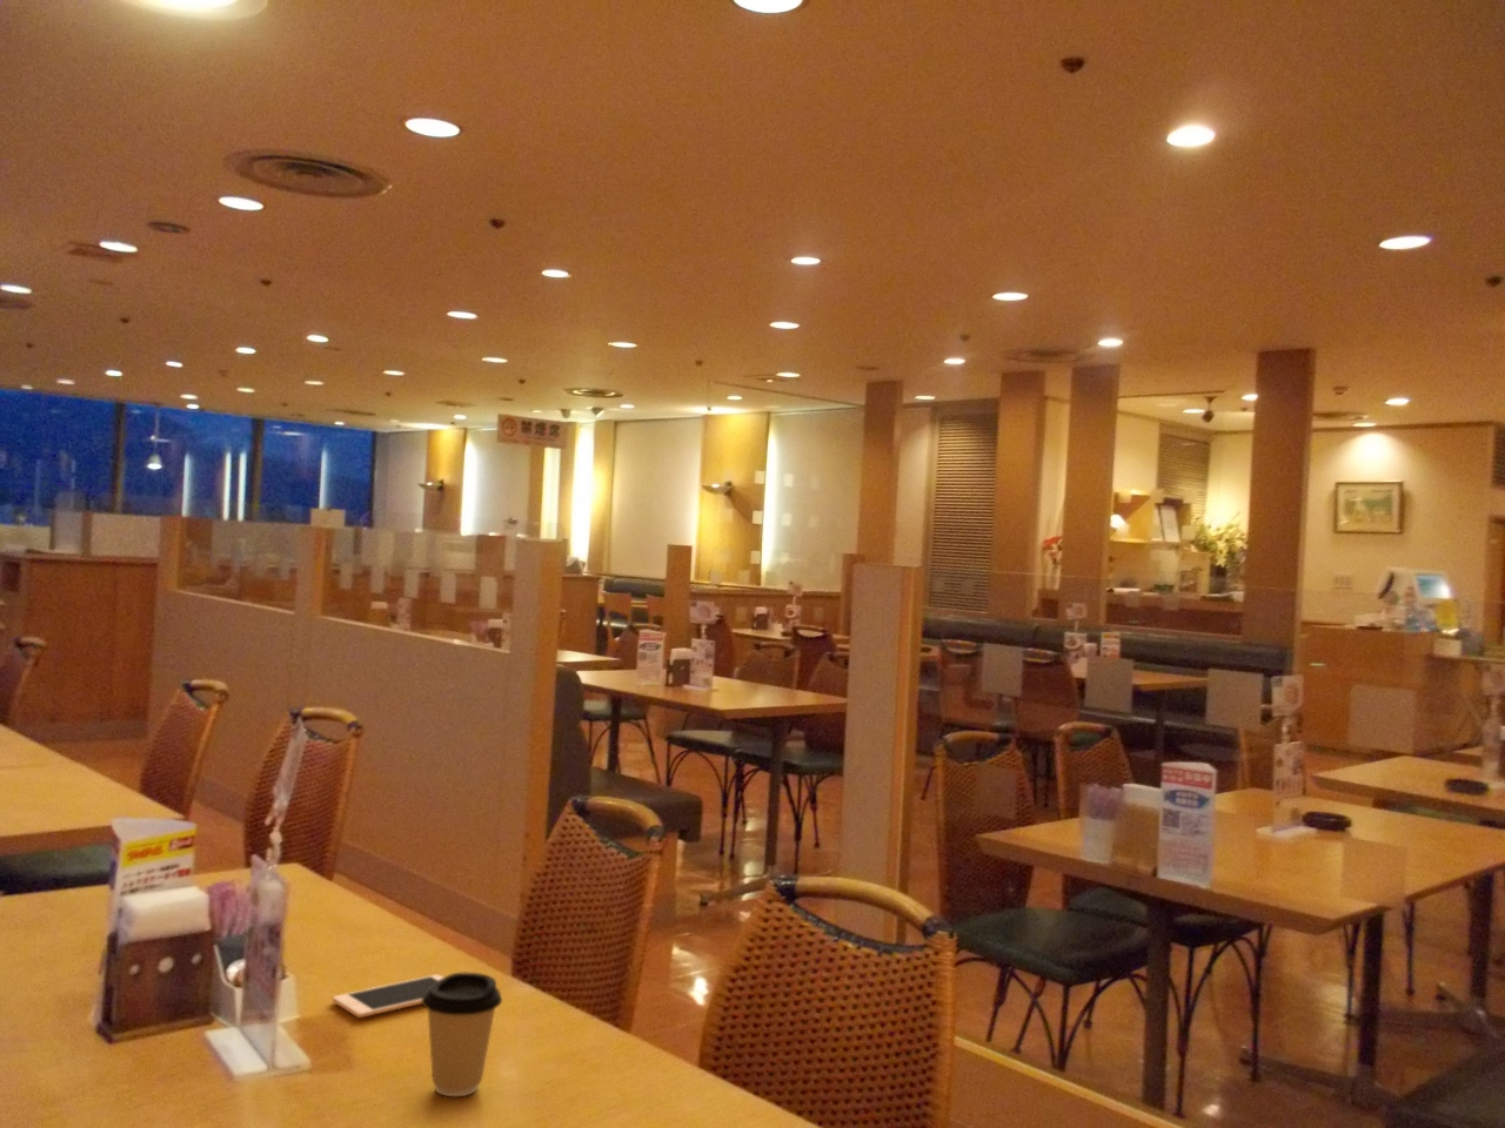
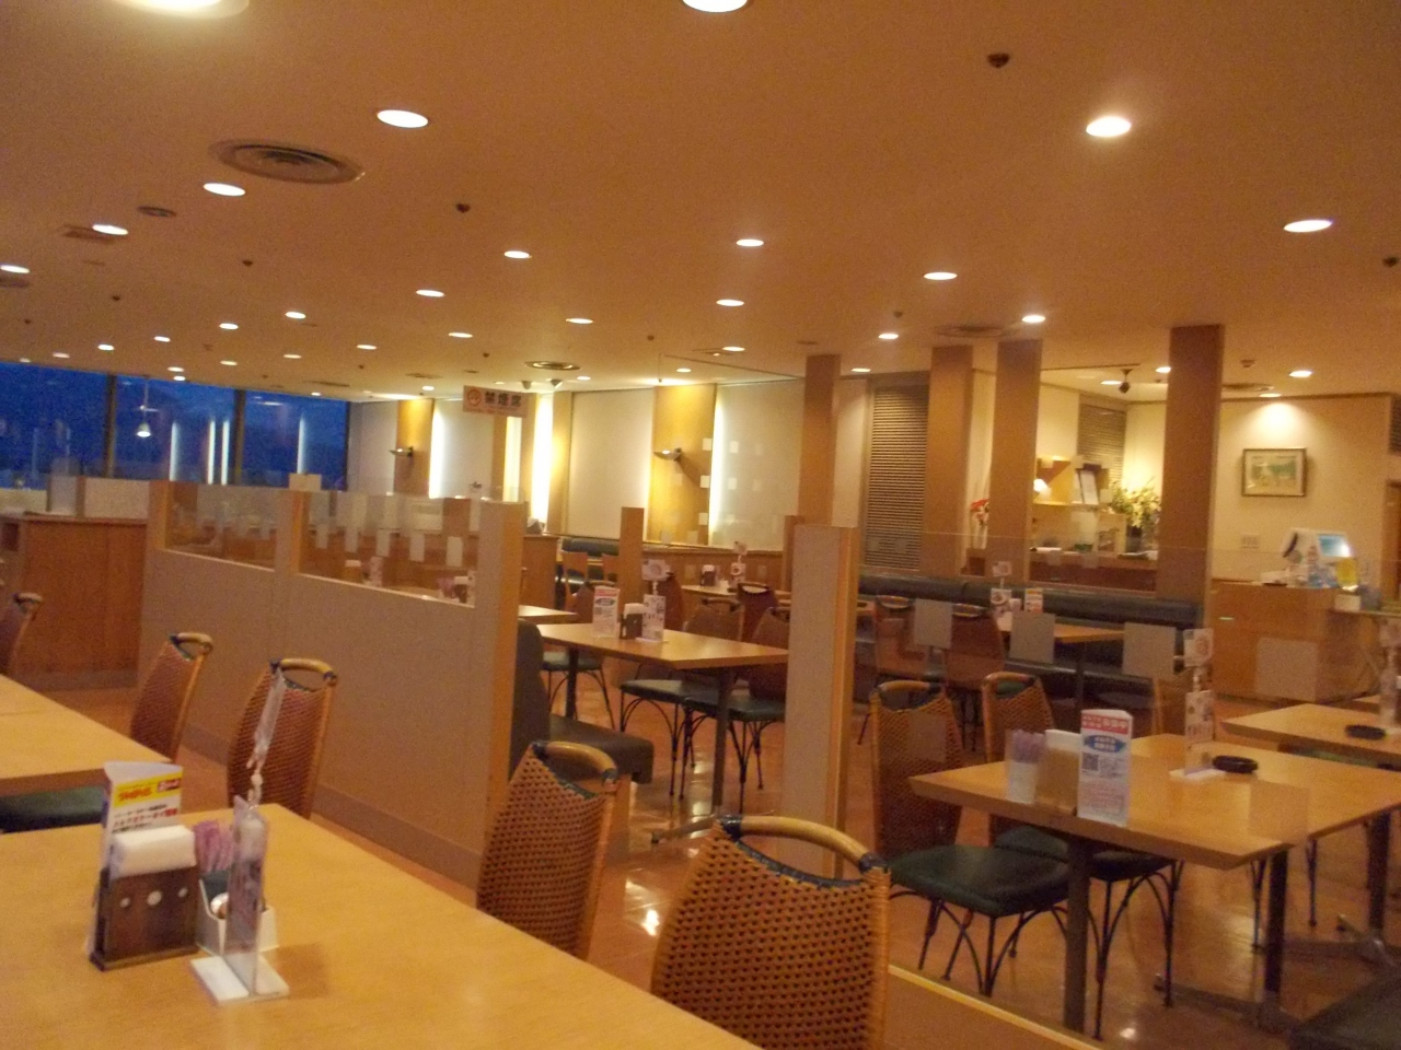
- coffee cup [421,972,504,1097]
- cell phone [332,974,444,1019]
